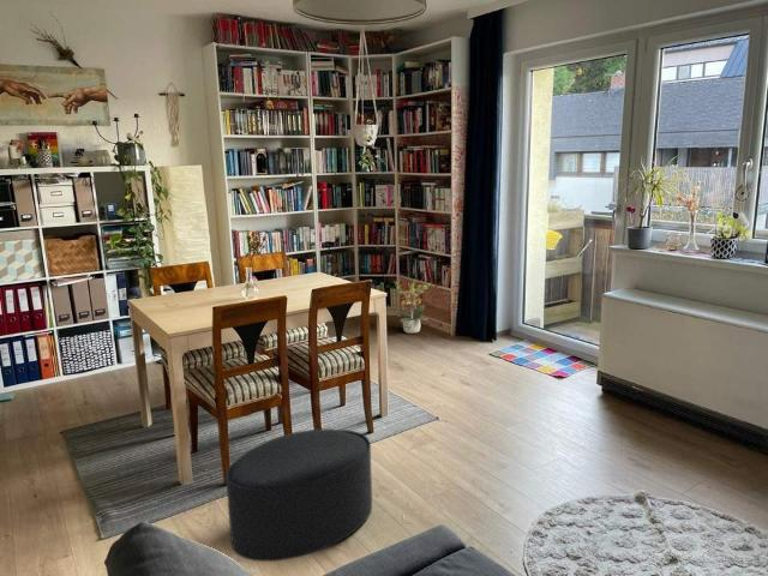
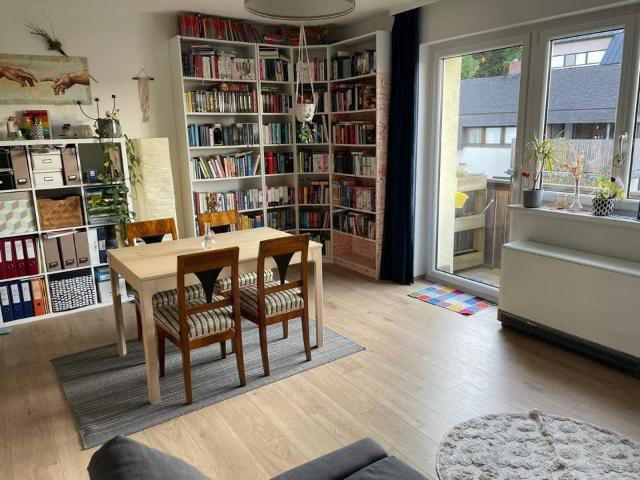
- potted plant [392,278,433,335]
- ottoman [224,428,373,563]
